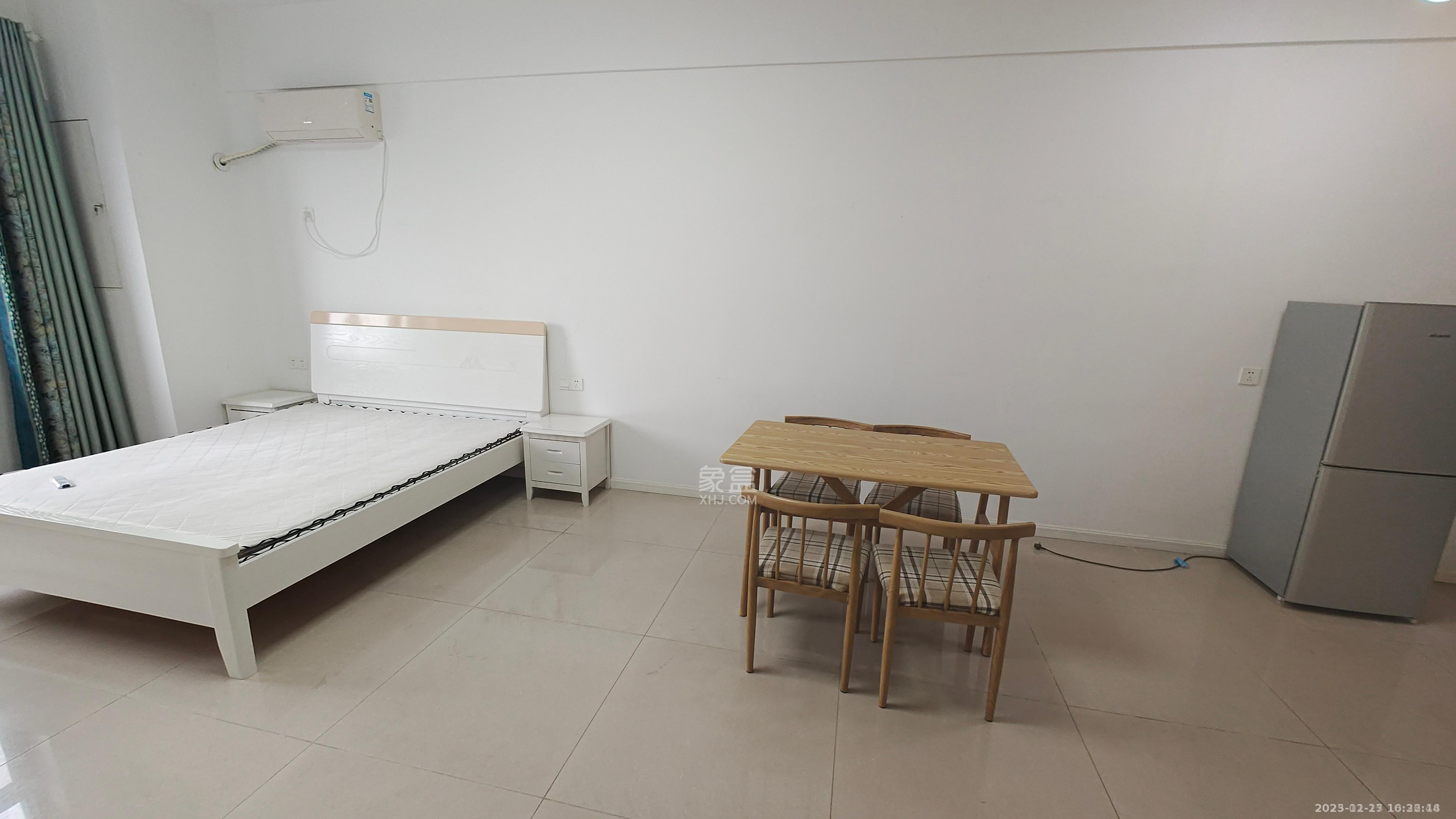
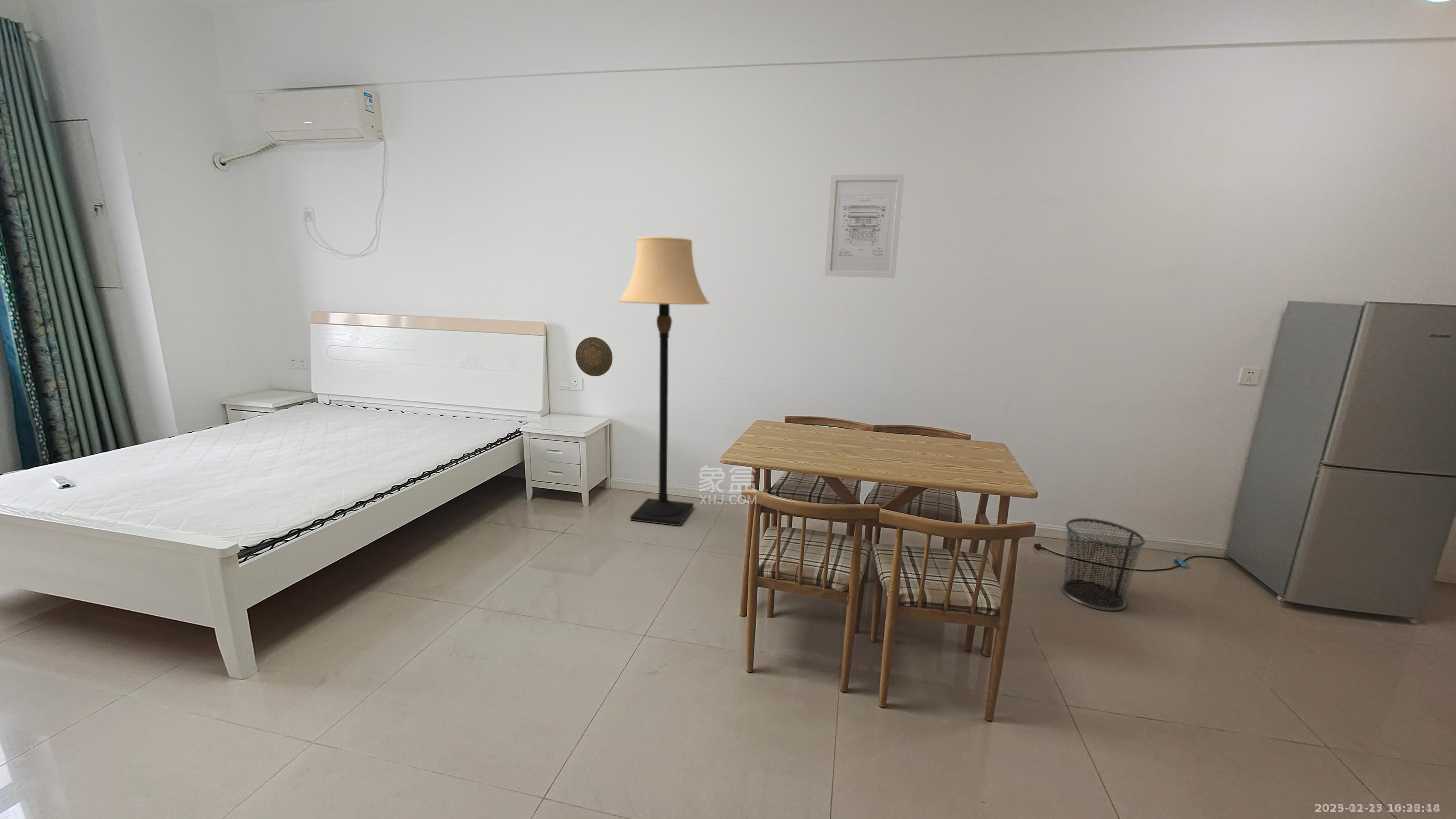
+ lamp [618,236,710,526]
+ decorative plate [575,337,613,377]
+ waste bin [1061,518,1146,611]
+ wall art [824,174,905,278]
